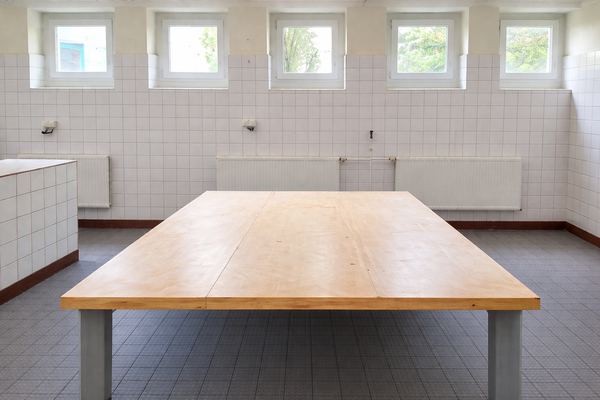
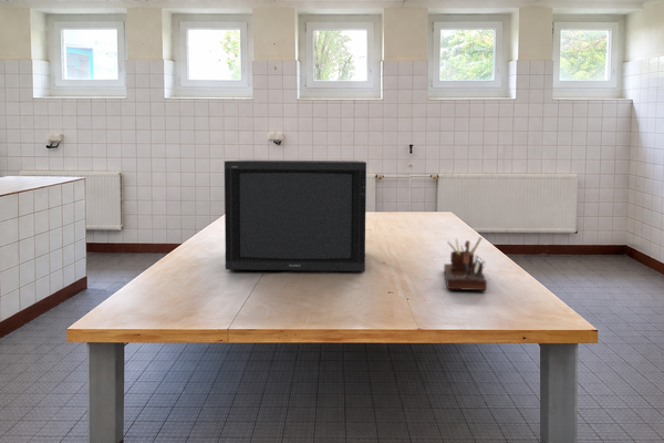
+ monitor [224,159,367,272]
+ desk organizer [443,236,488,291]
